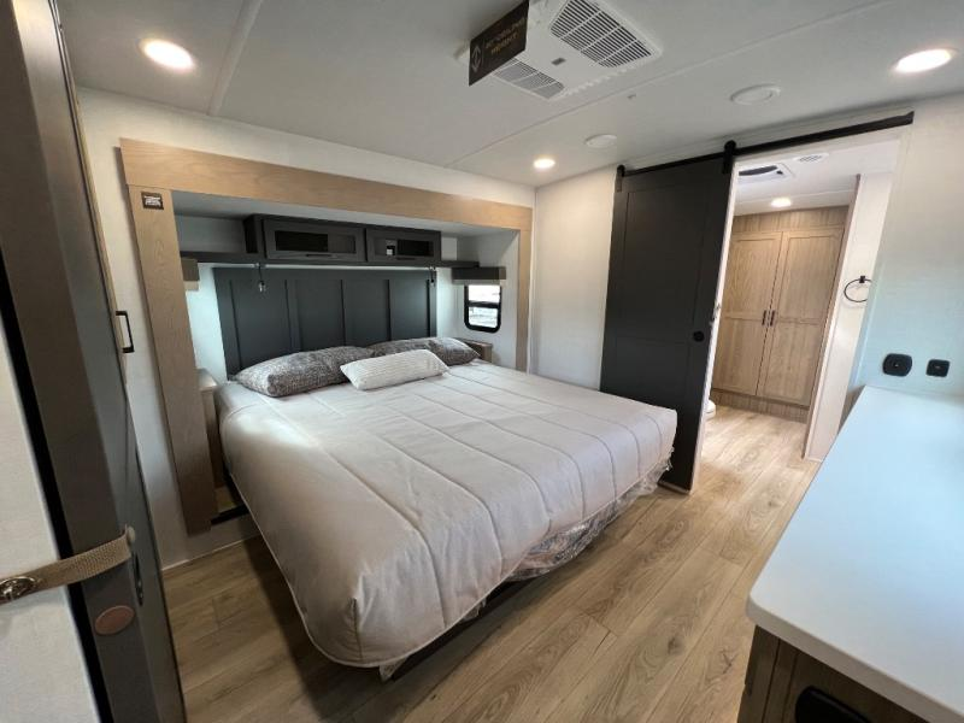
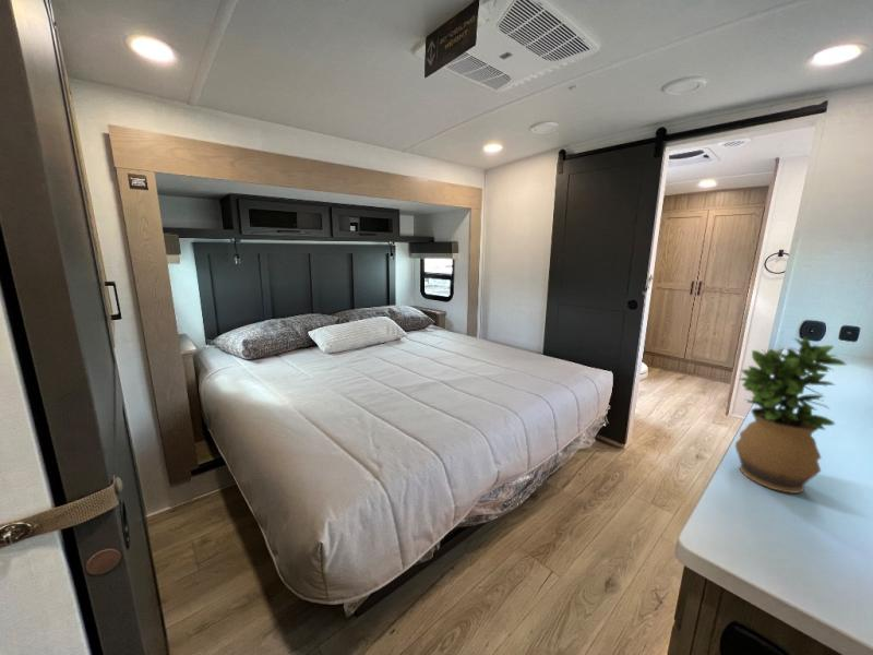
+ potted plant [734,336,848,495]
